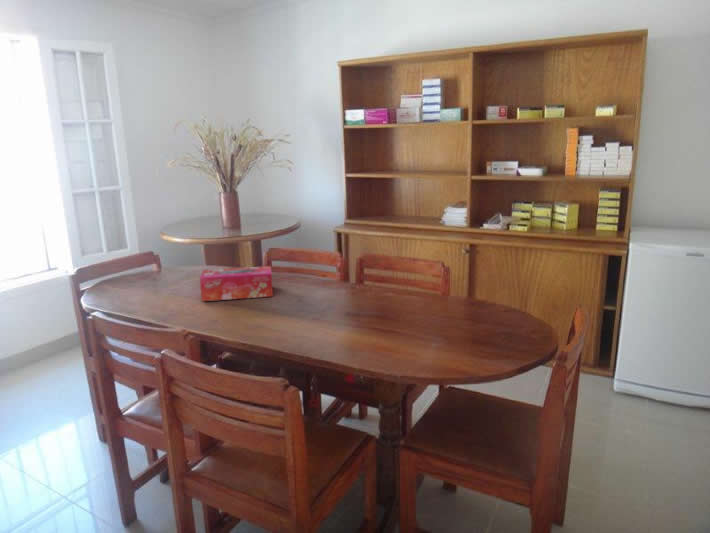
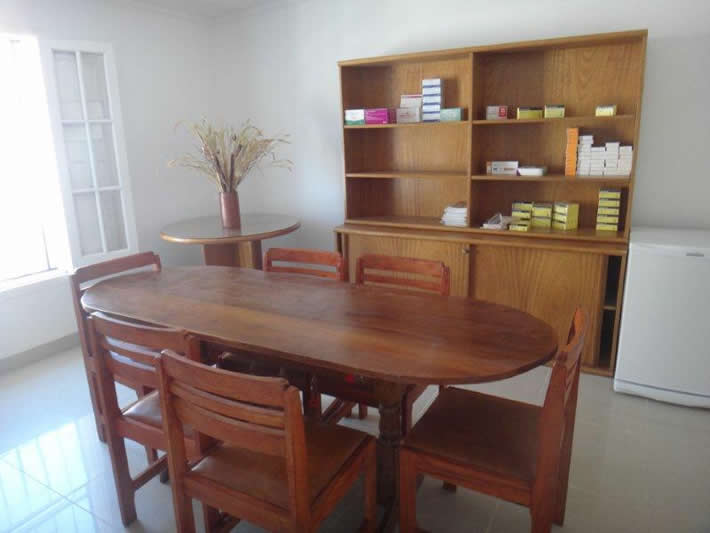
- tissue box [199,265,274,302]
